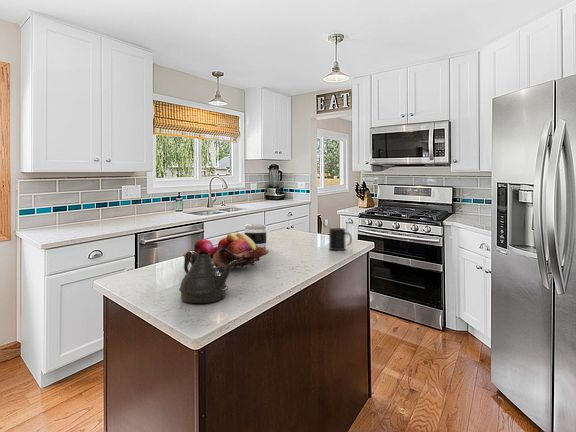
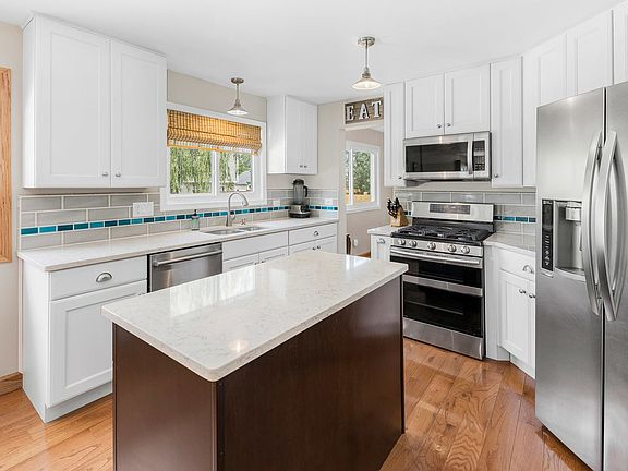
- mug [328,227,353,251]
- teapot [178,250,239,304]
- fruit basket [182,232,269,271]
- jar [243,223,268,248]
